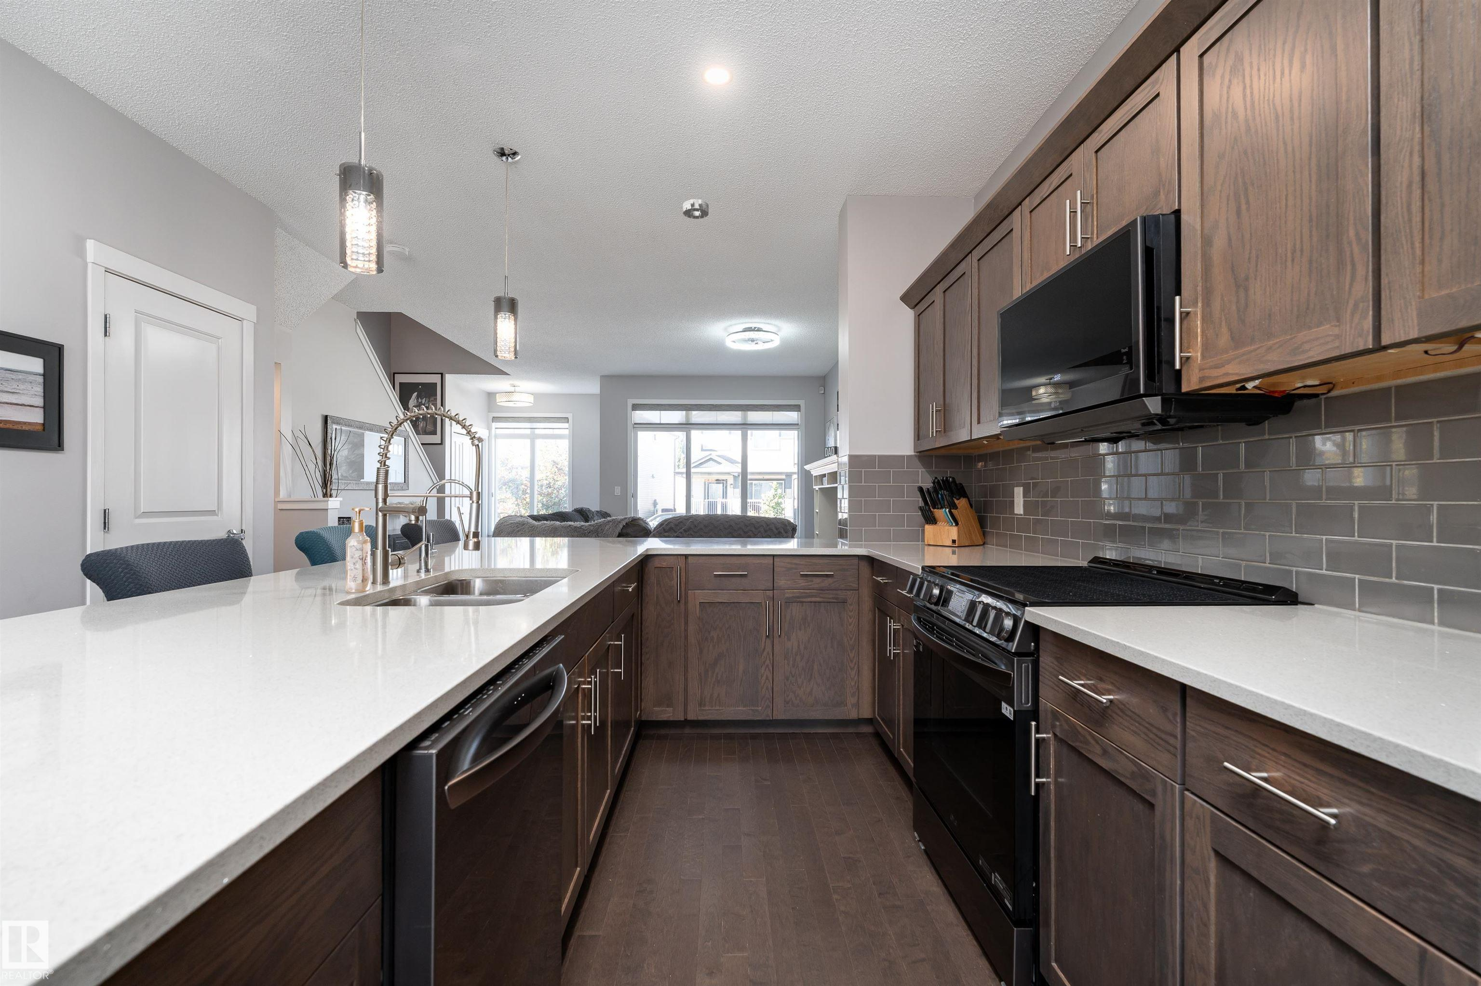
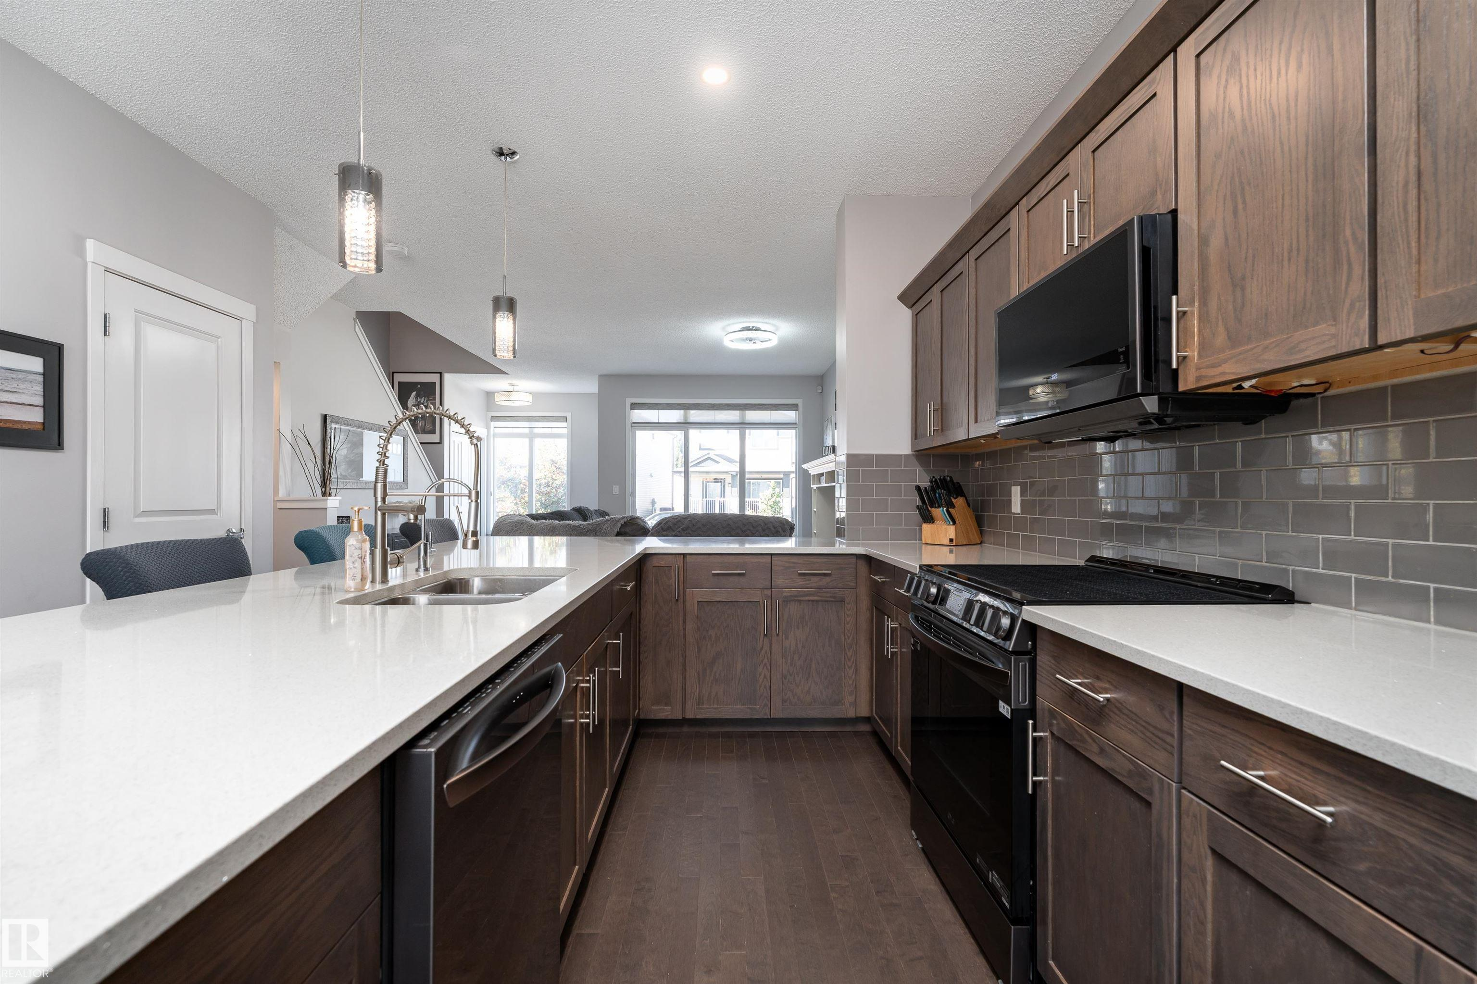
- smoke detector [683,199,709,220]
